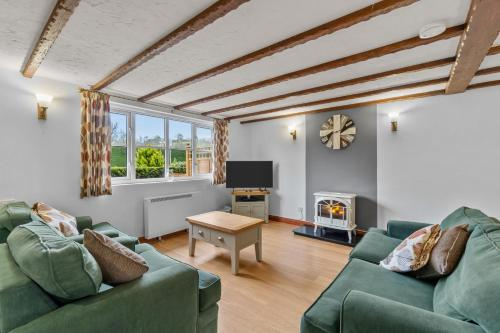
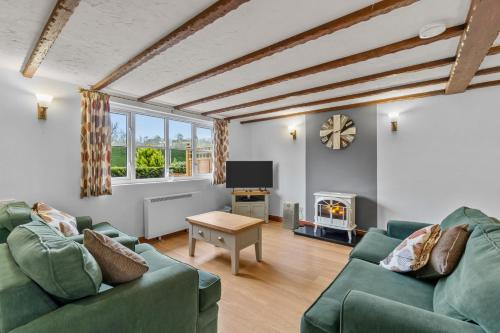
+ fan [281,200,300,230]
